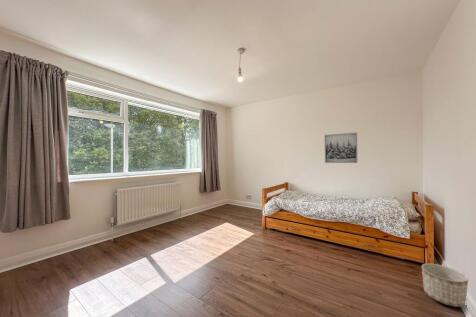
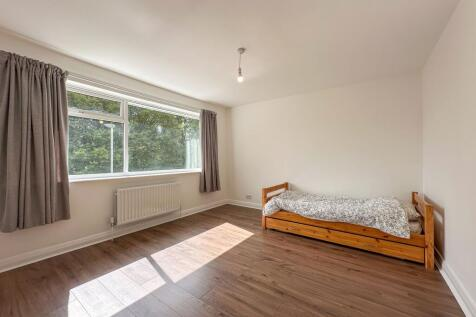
- planter [421,263,469,308]
- wall art [324,132,358,164]
